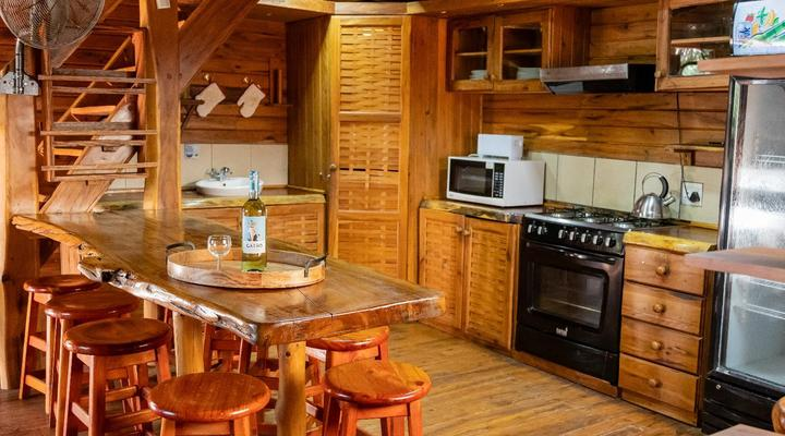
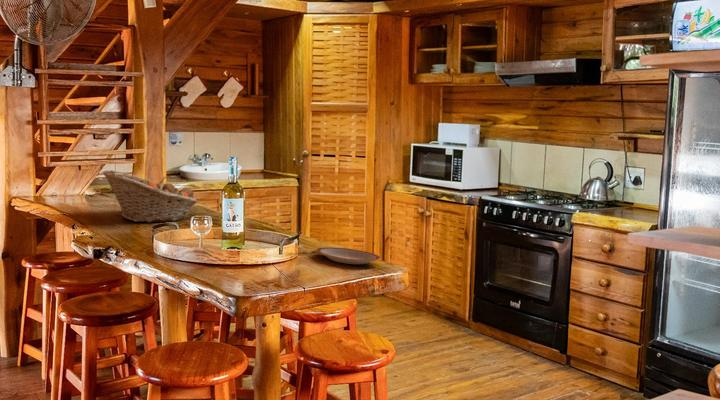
+ fruit basket [101,169,198,224]
+ plate [316,246,381,265]
